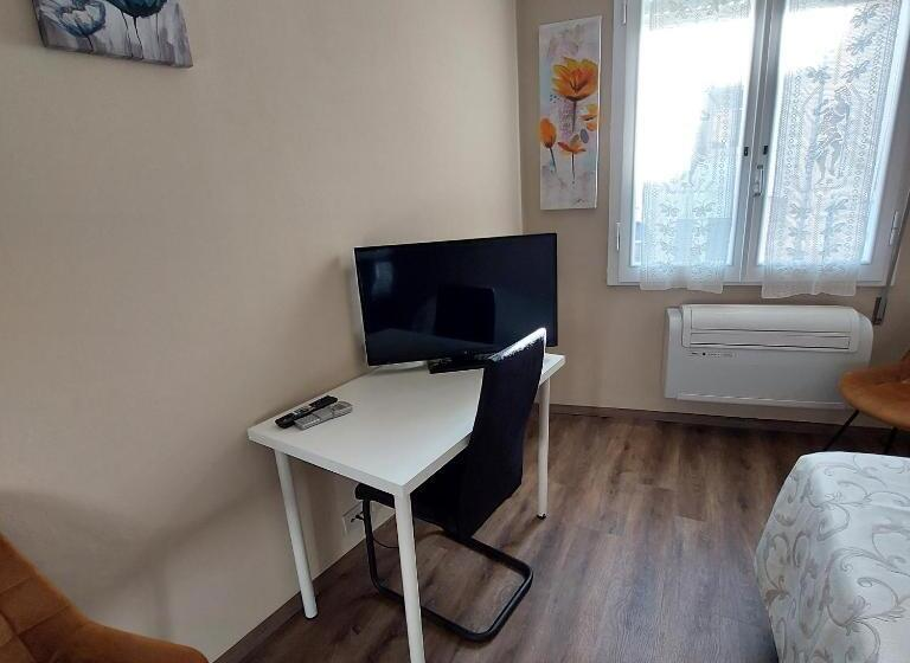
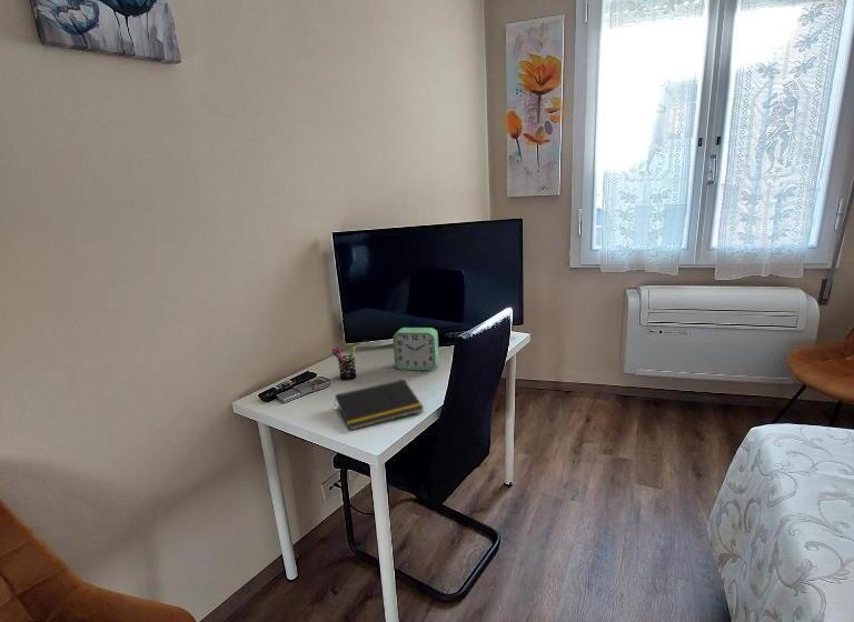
+ alarm clock [391,327,440,371]
+ pen holder [331,344,358,381]
+ notepad [334,379,425,431]
